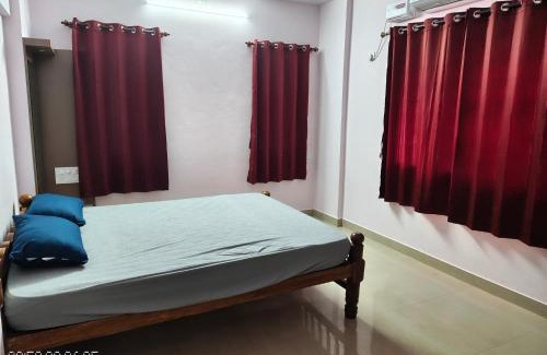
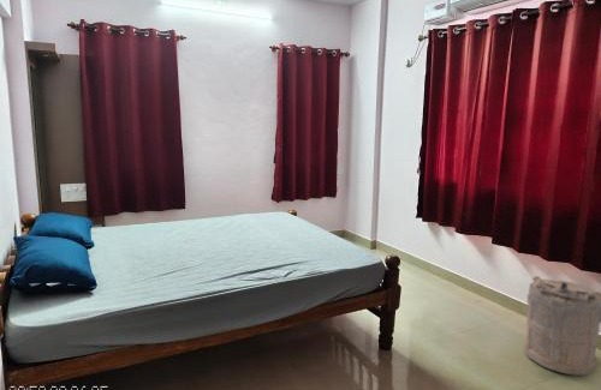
+ laundry hamper [523,275,601,377]
